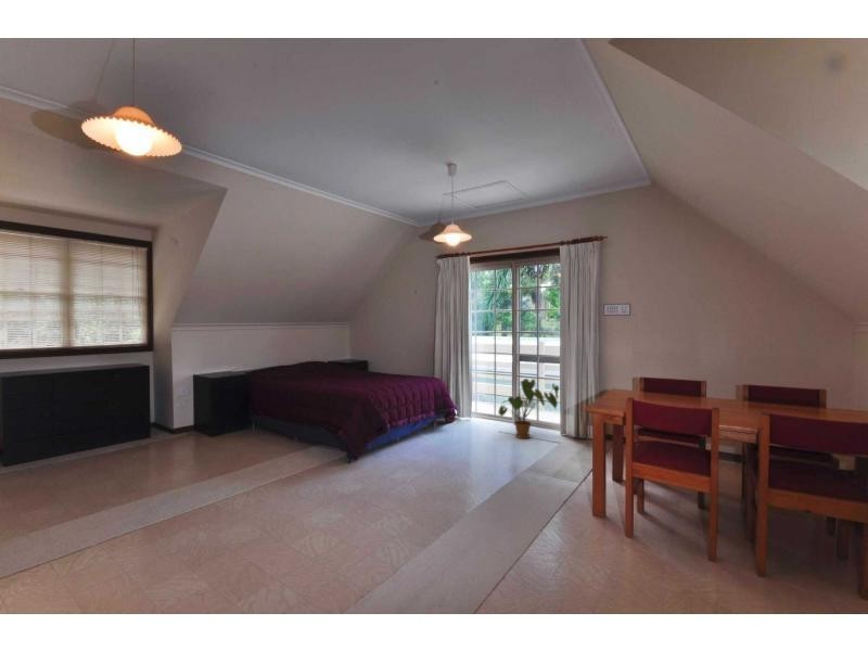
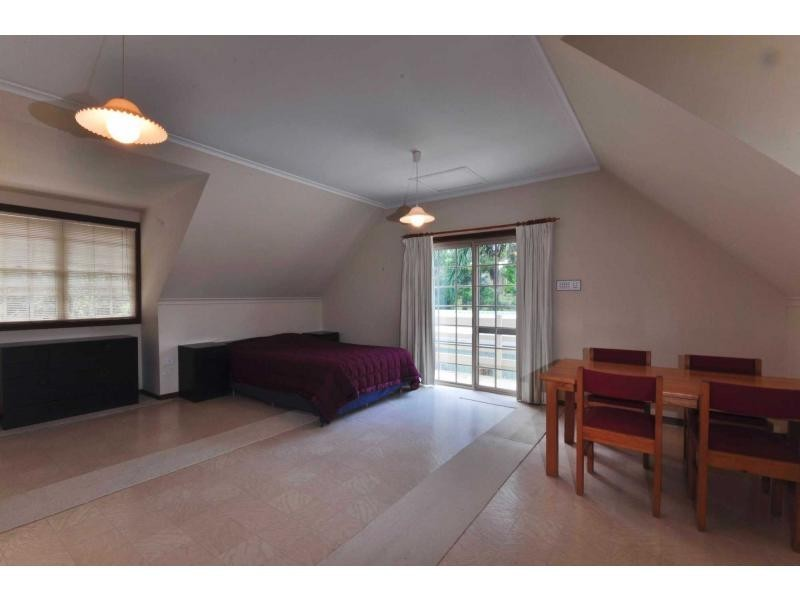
- house plant [497,378,560,439]
